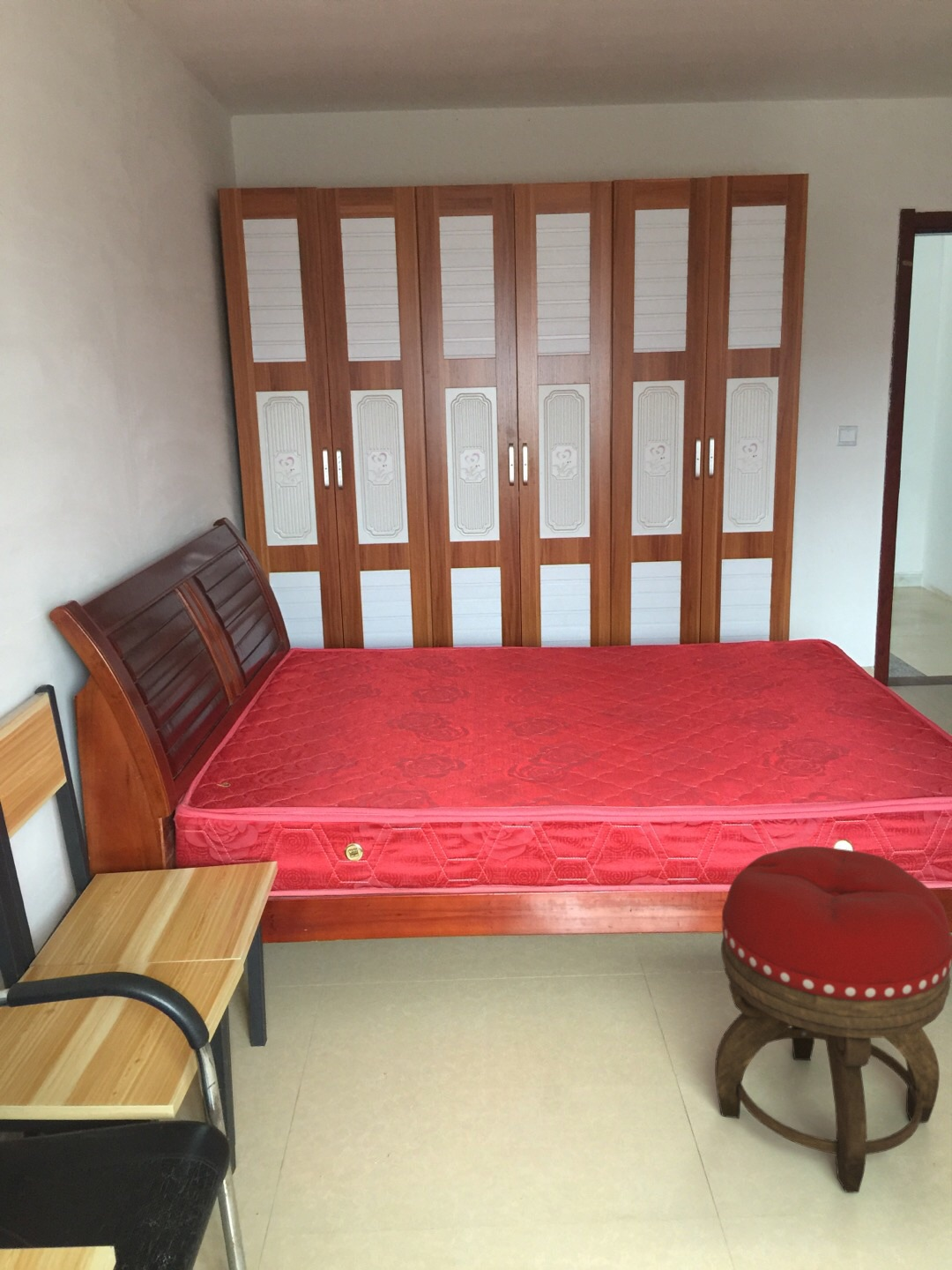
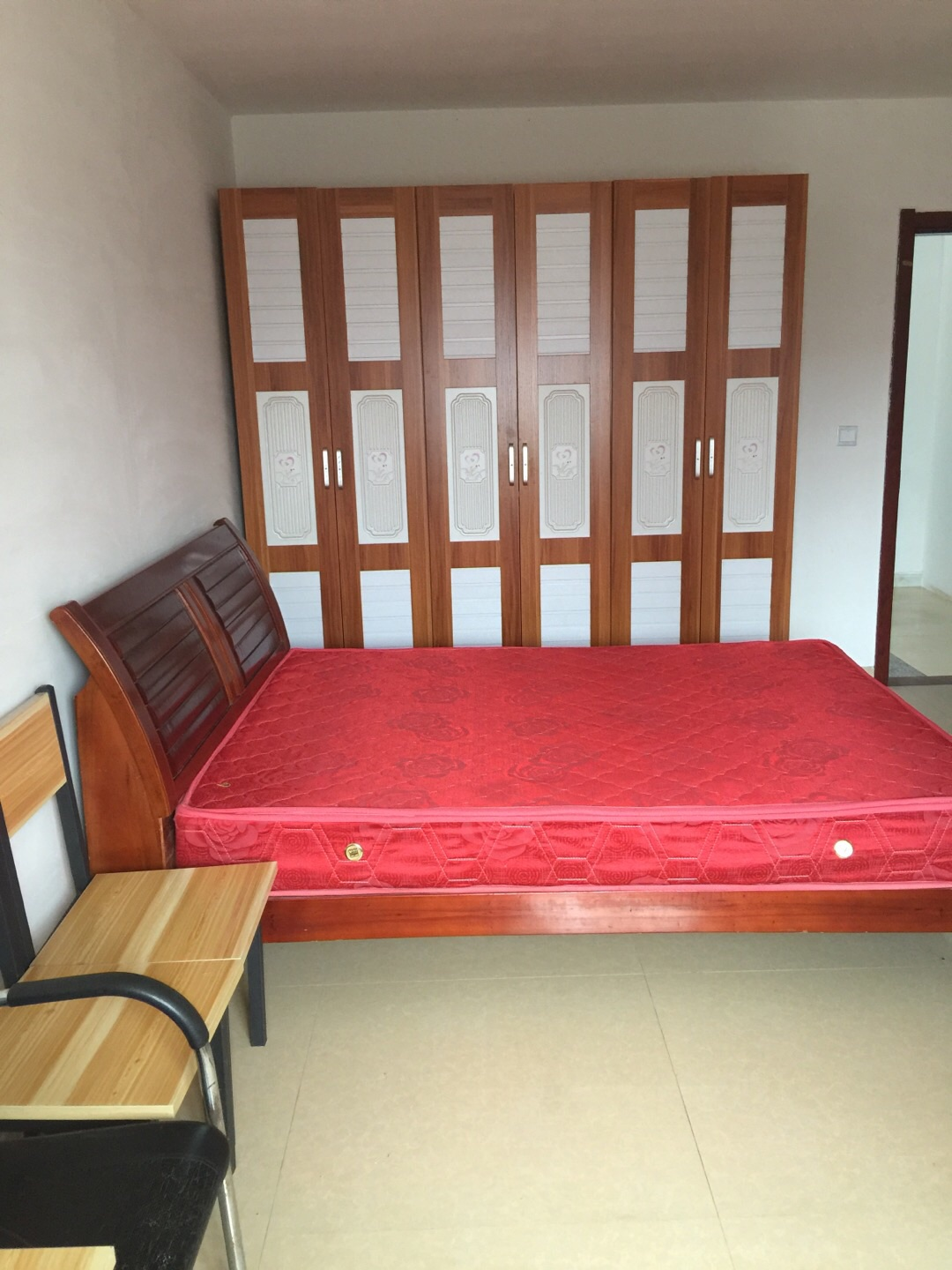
- footstool [714,846,952,1193]
